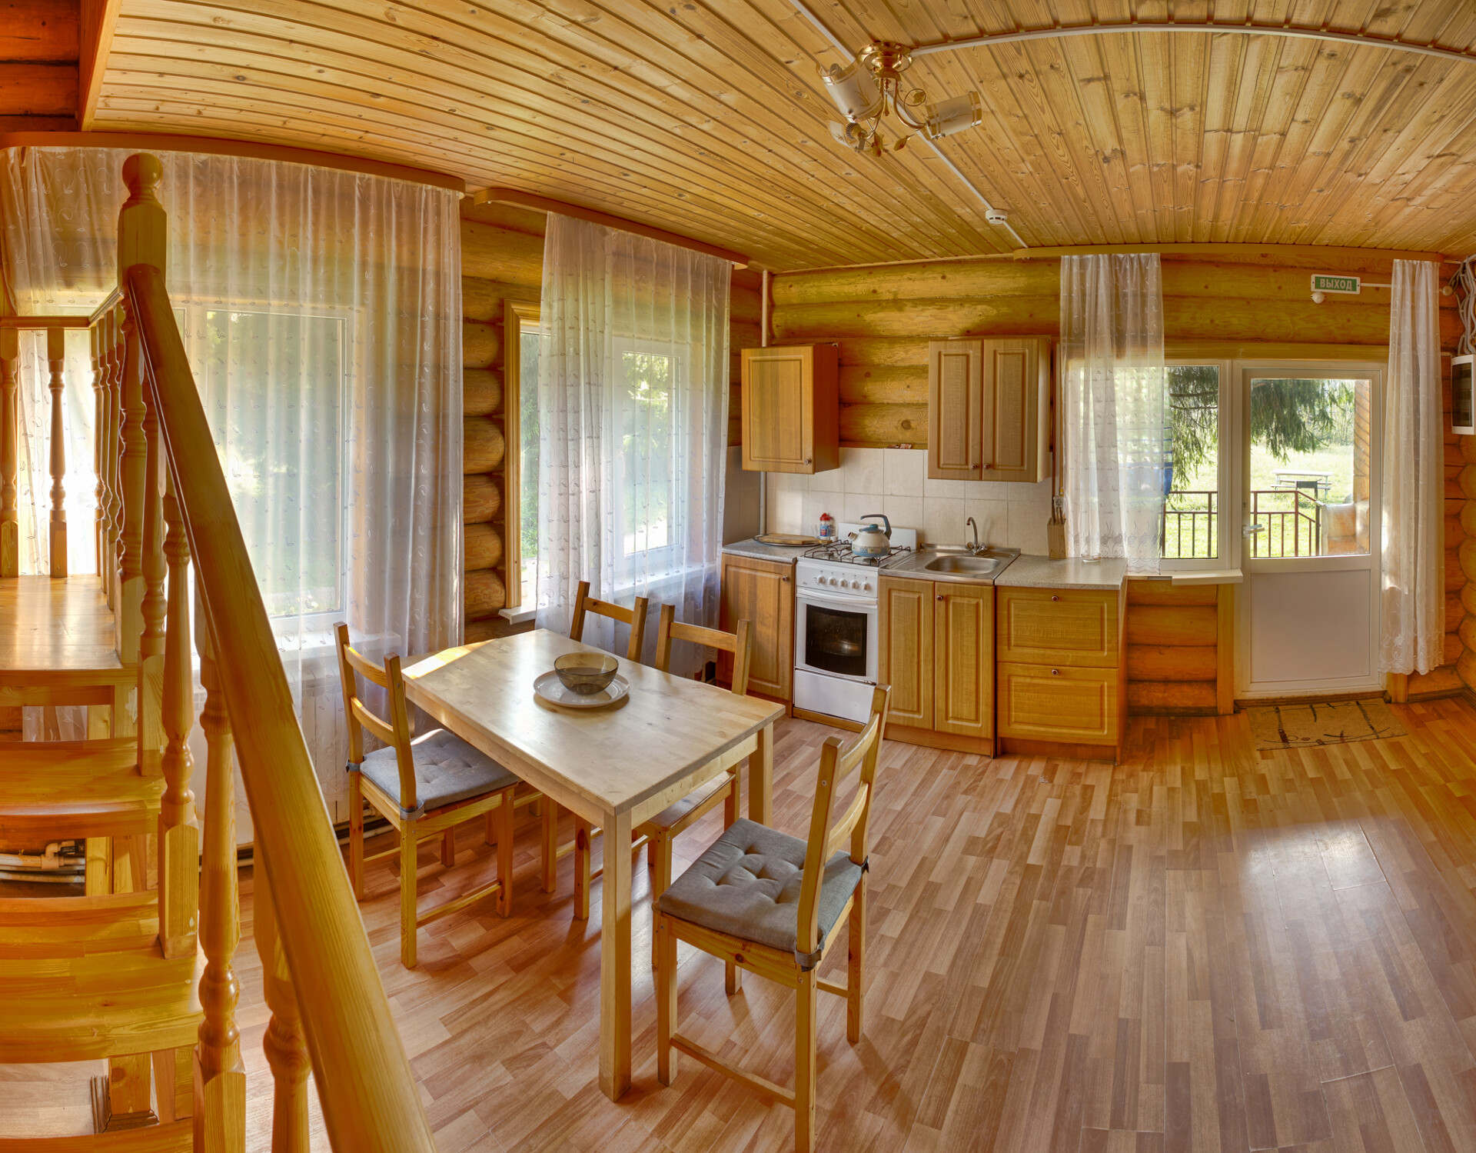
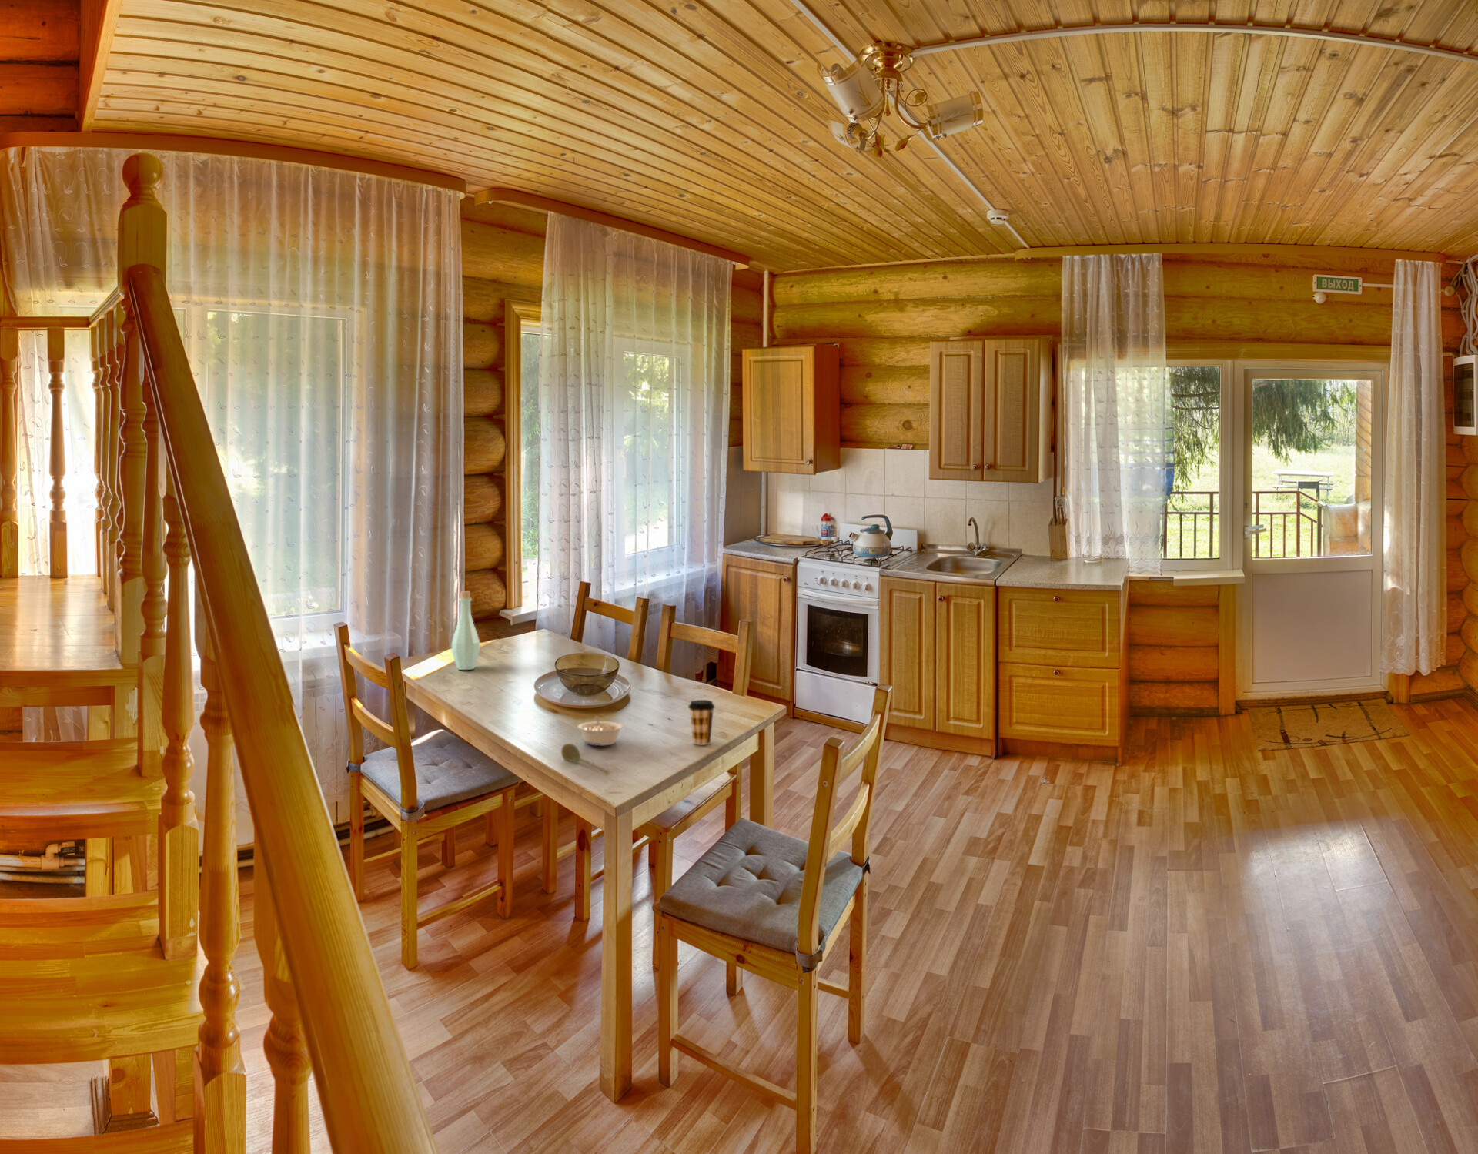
+ bottle [450,591,481,671]
+ coffee cup [687,699,716,745]
+ soupspoon [560,743,611,777]
+ legume [577,715,624,746]
